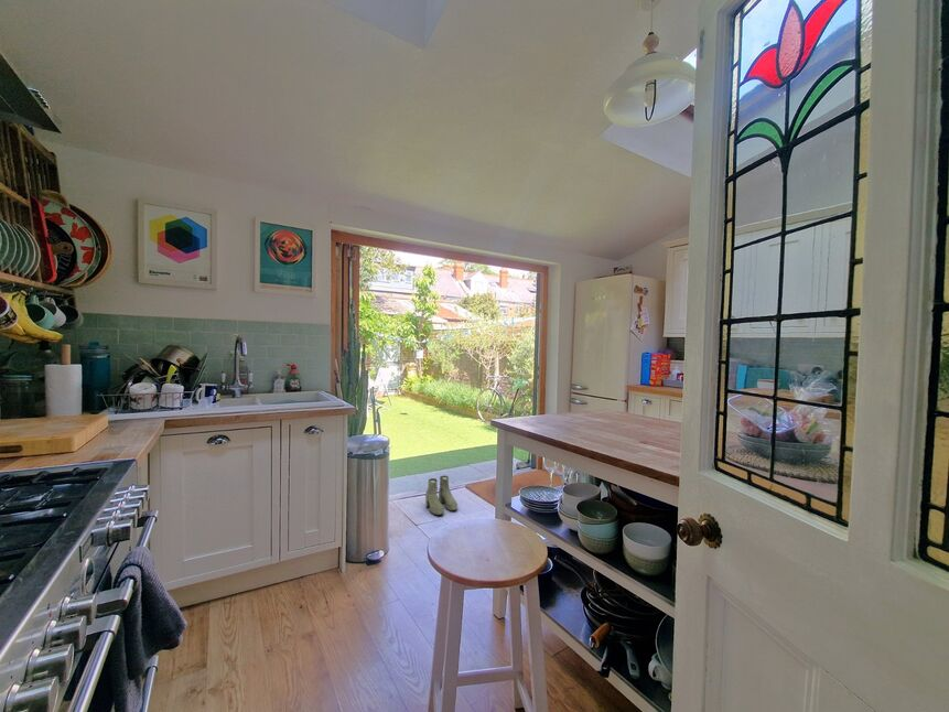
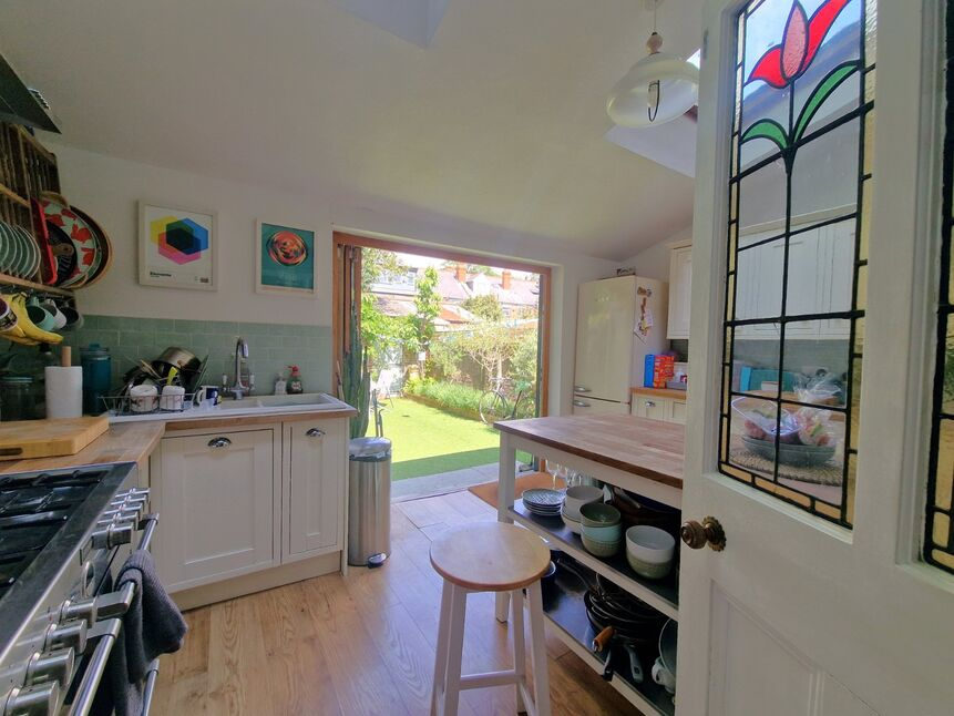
- boots [424,475,459,516]
